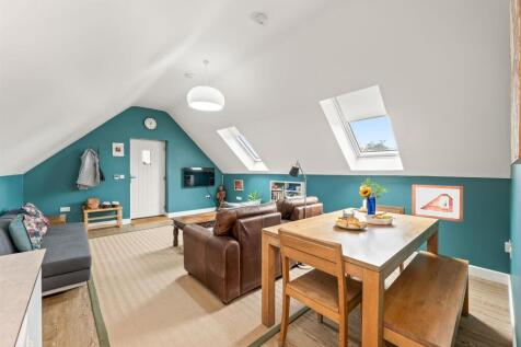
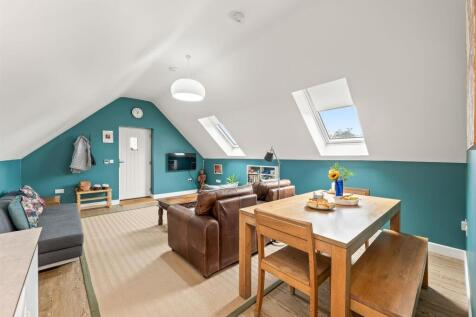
- picture frame [412,184,464,223]
